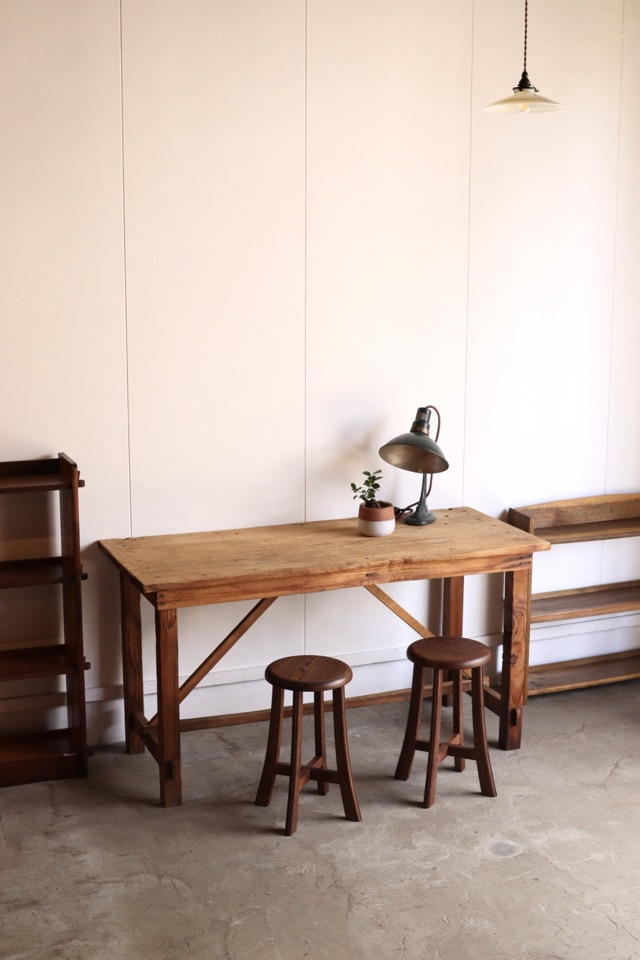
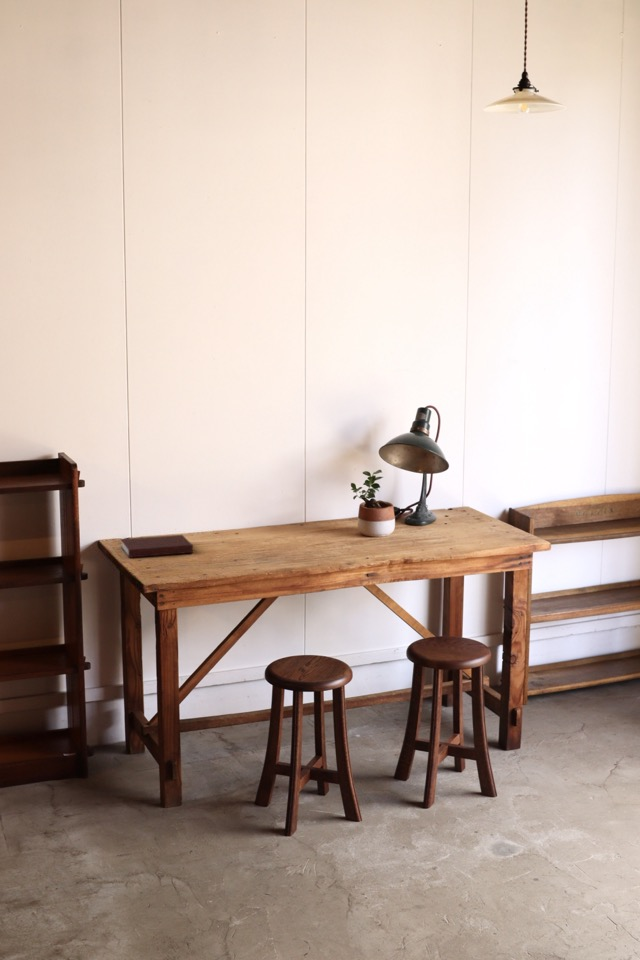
+ notebook [119,534,194,559]
